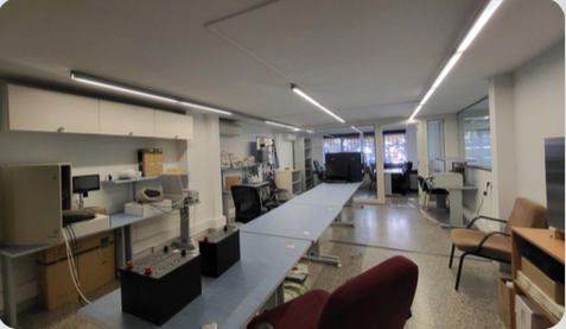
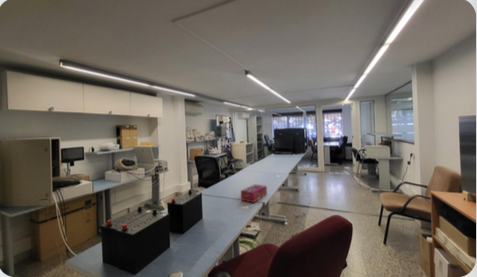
+ tissue box [240,183,268,204]
